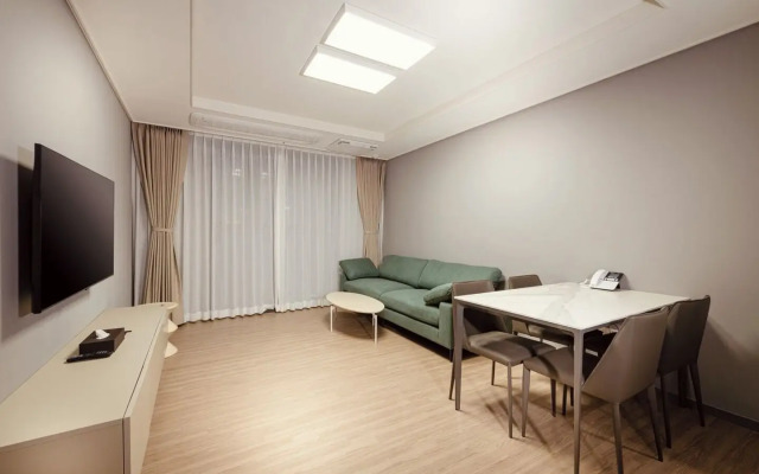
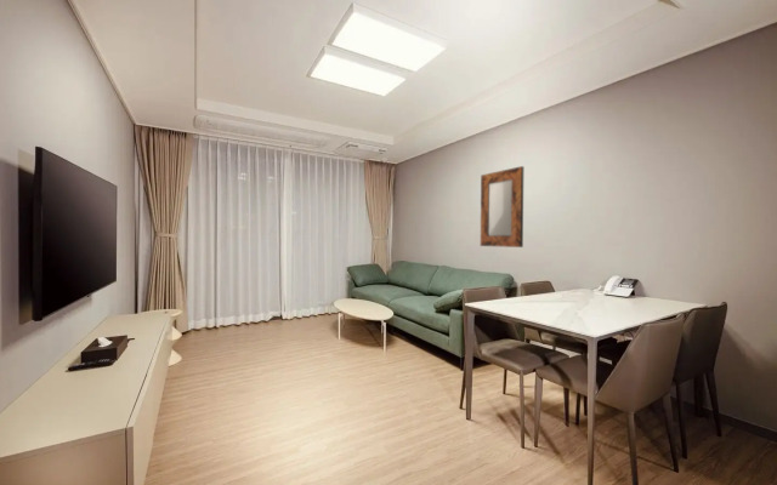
+ home mirror [480,165,524,249]
